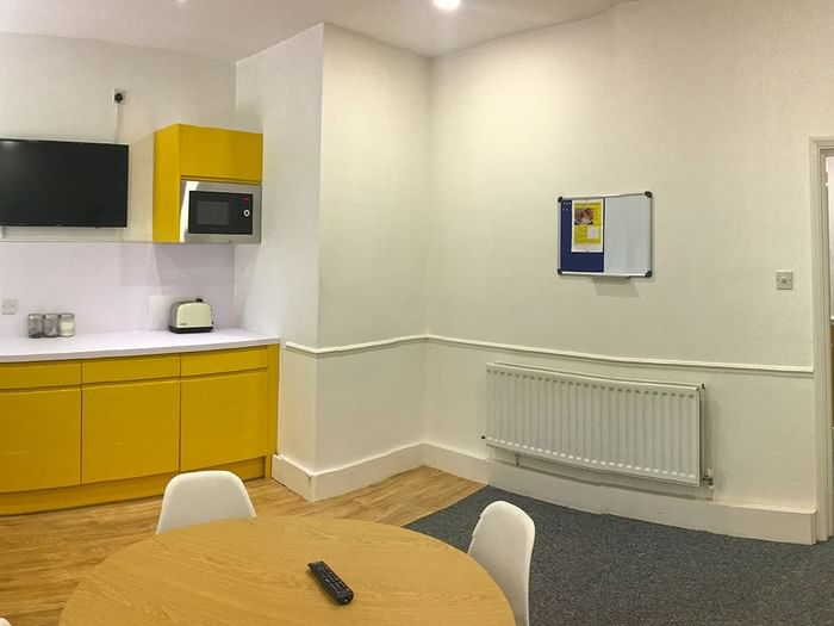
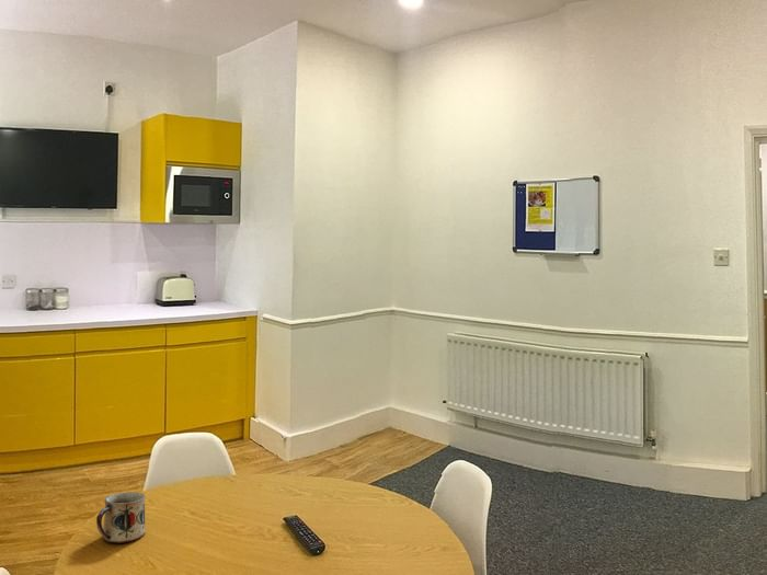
+ mug [95,491,147,544]
